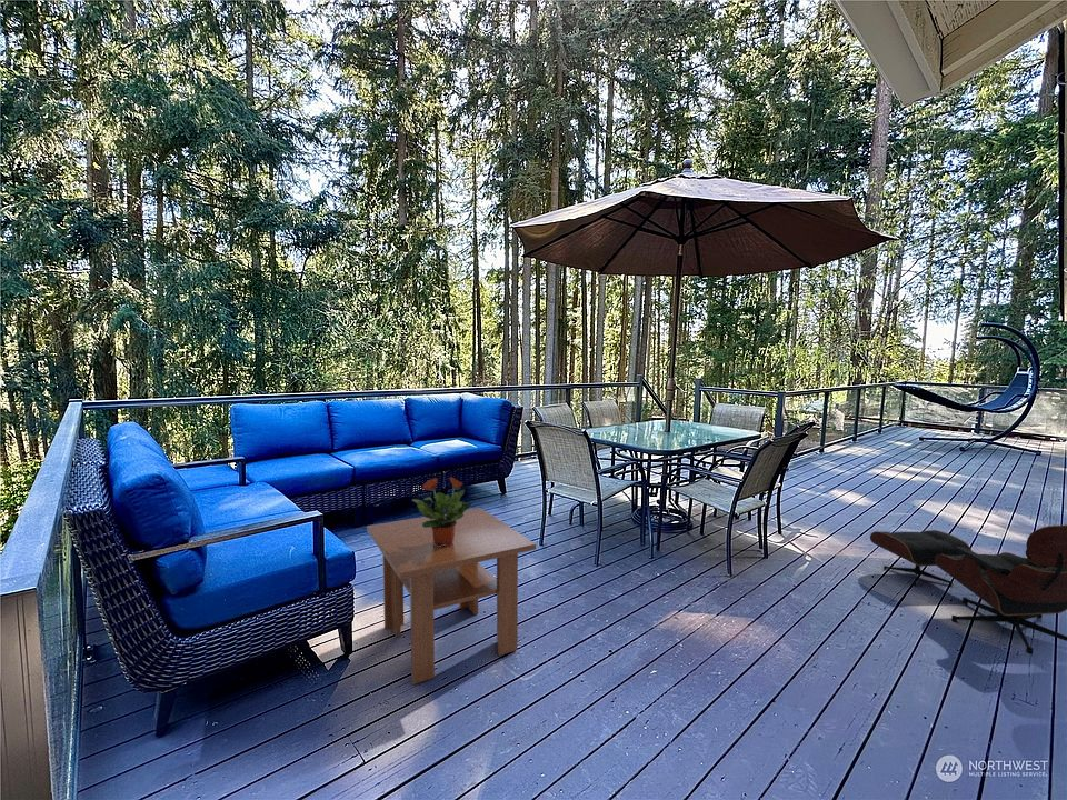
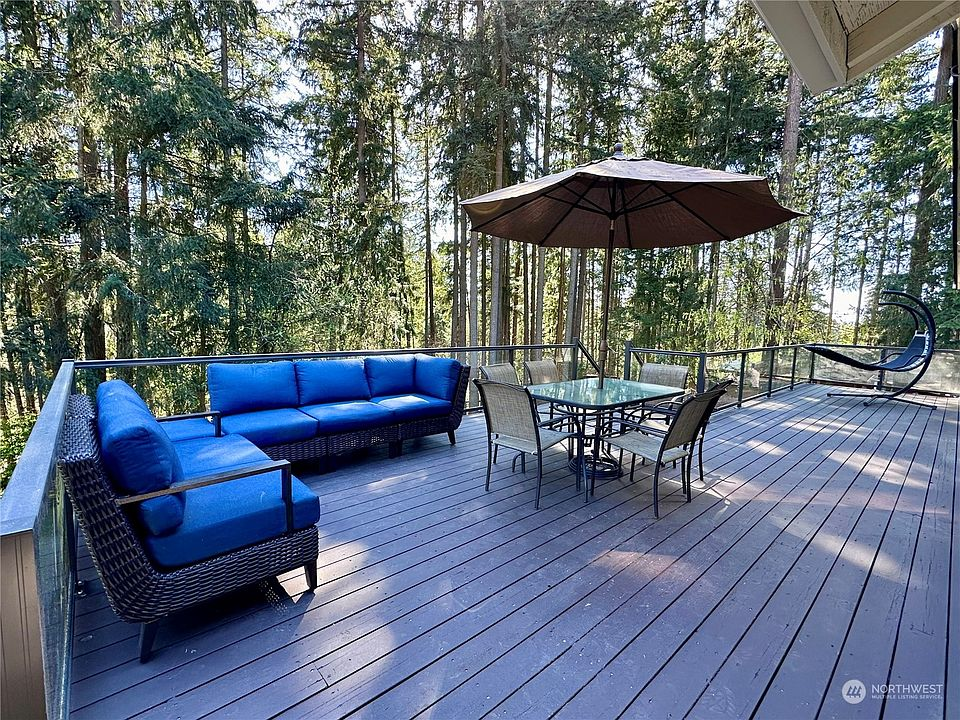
- potted plant [411,477,475,547]
- coffee table [366,507,537,686]
- lounge chair [869,523,1067,656]
